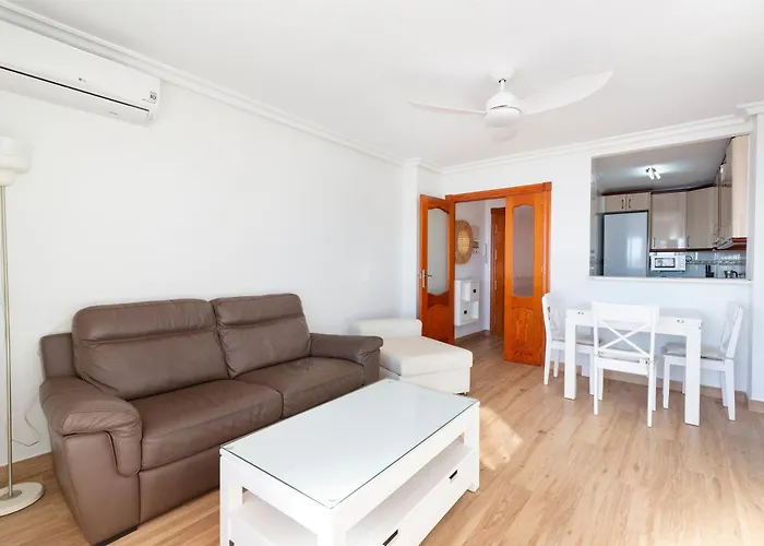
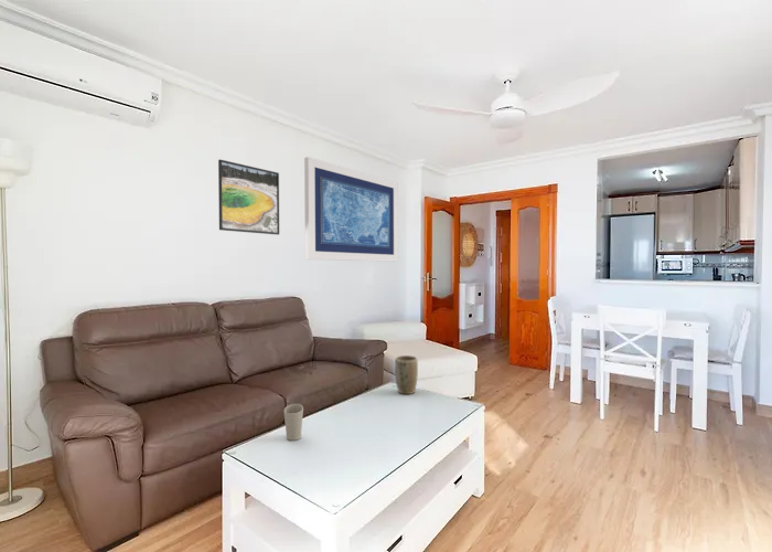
+ wall art [303,156,399,263]
+ cup [283,403,304,442]
+ plant pot [394,354,419,395]
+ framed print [217,158,280,236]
